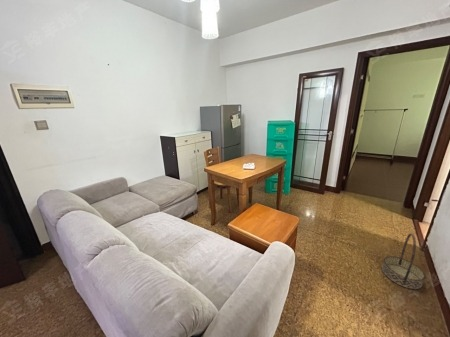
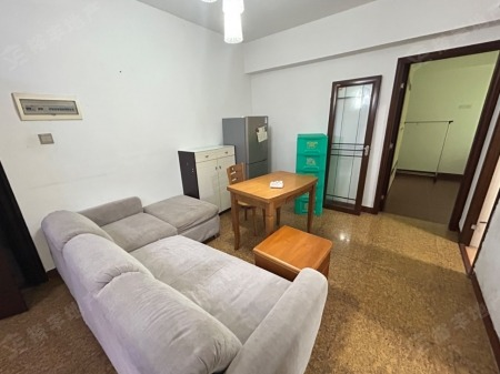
- basket [381,232,426,290]
